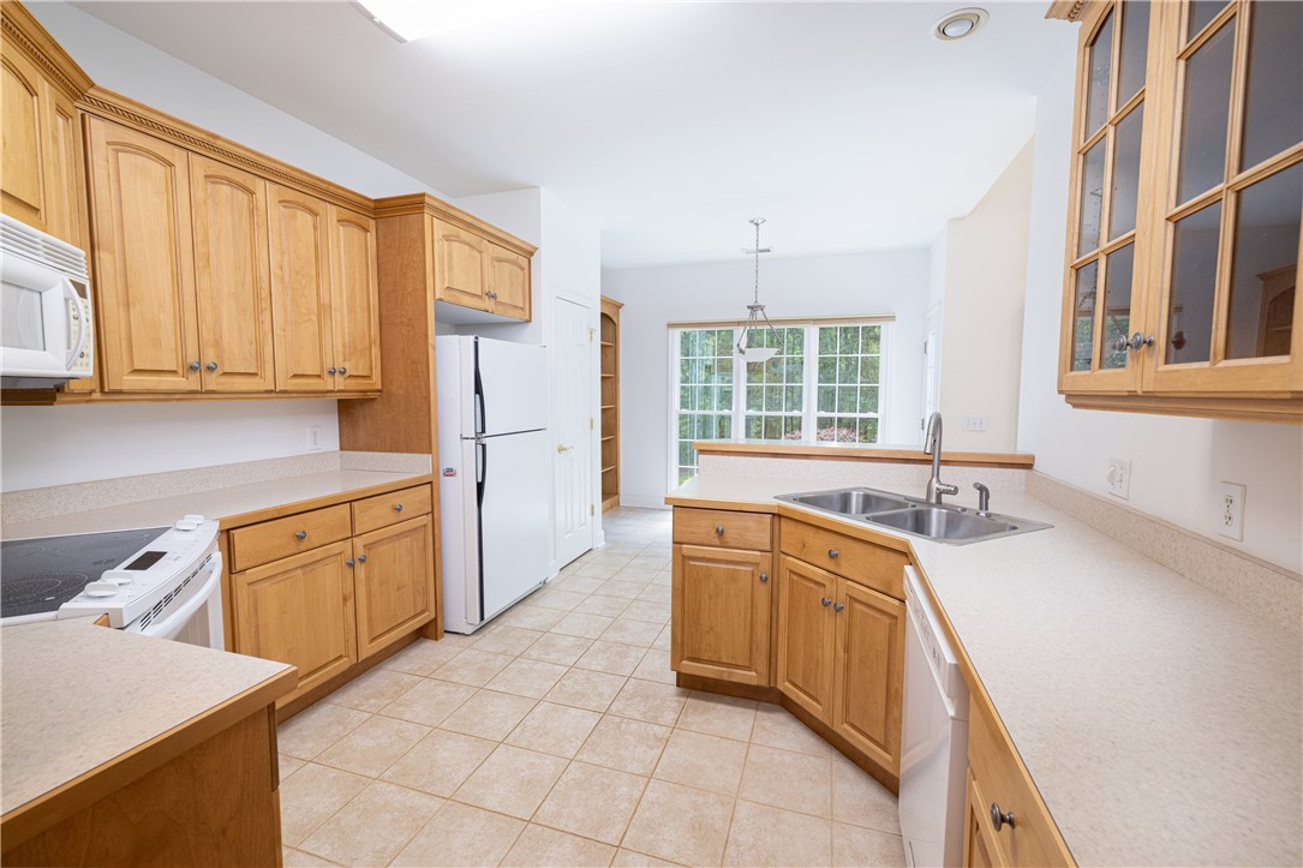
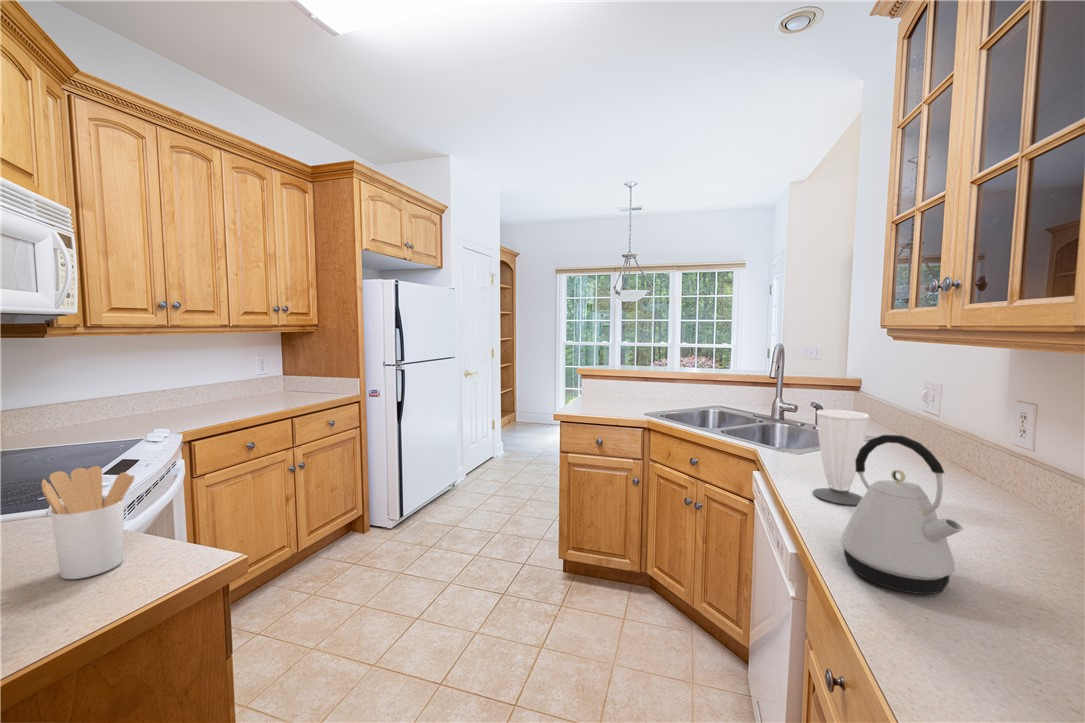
+ cup [812,408,871,506]
+ kettle [840,434,964,595]
+ utensil holder [41,465,136,580]
